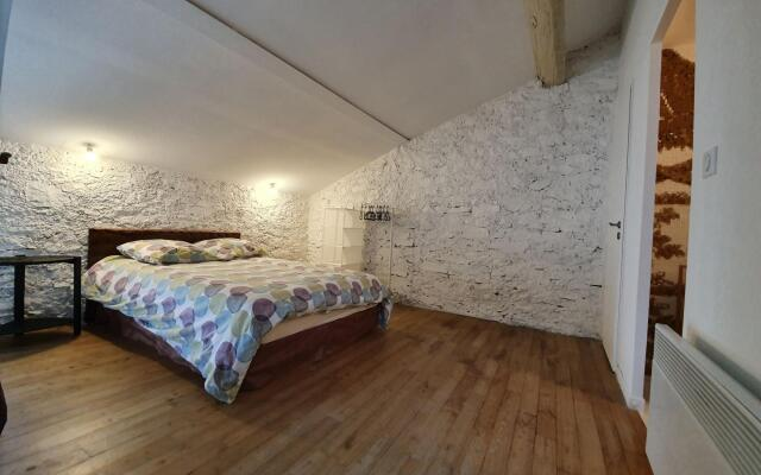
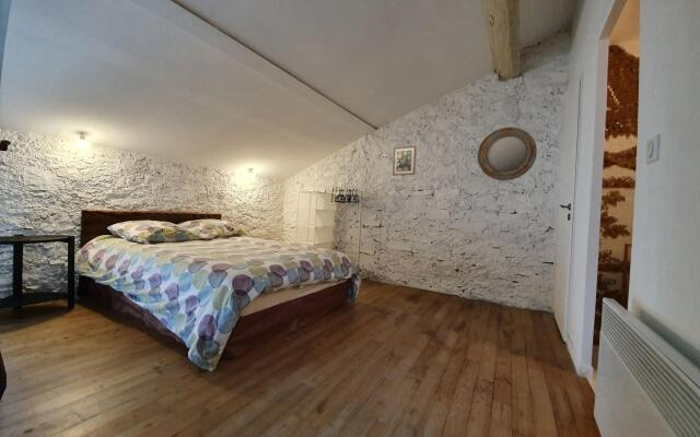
+ home mirror [476,126,538,181]
+ wall art [392,144,417,177]
